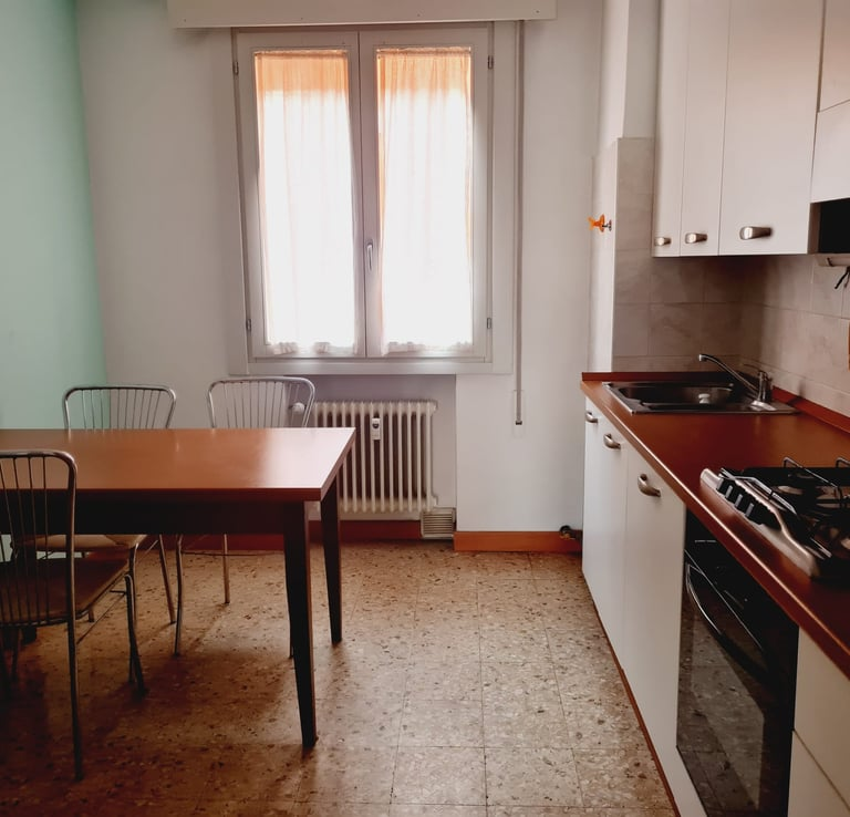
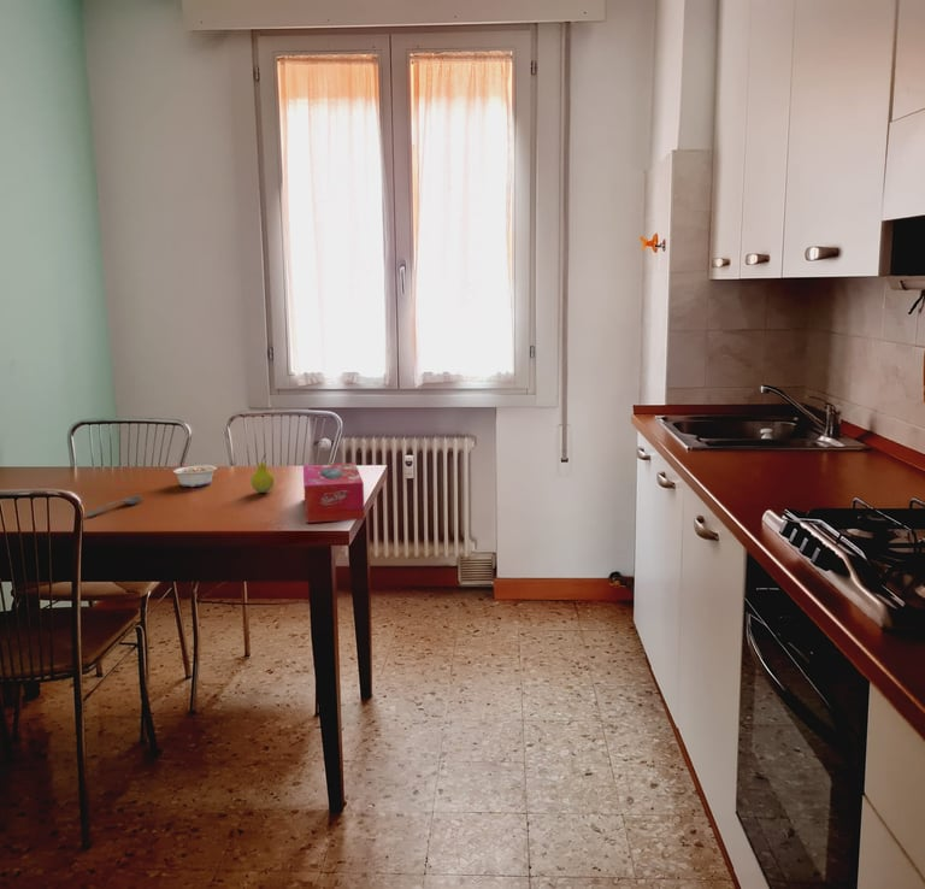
+ legume [163,464,218,488]
+ soupspoon [86,494,142,518]
+ fruit [249,453,276,494]
+ tissue box [302,461,366,524]
